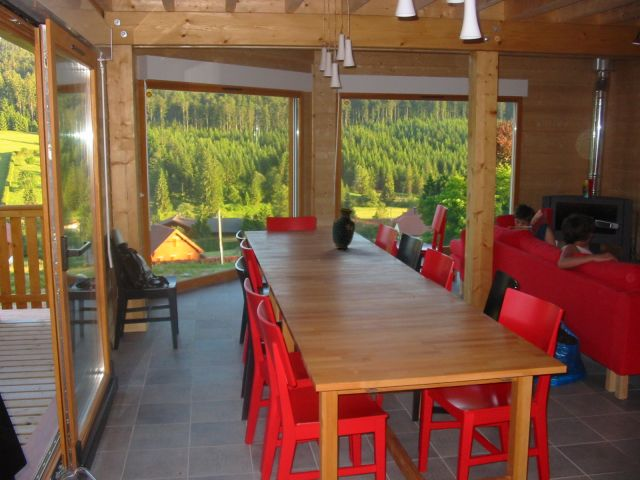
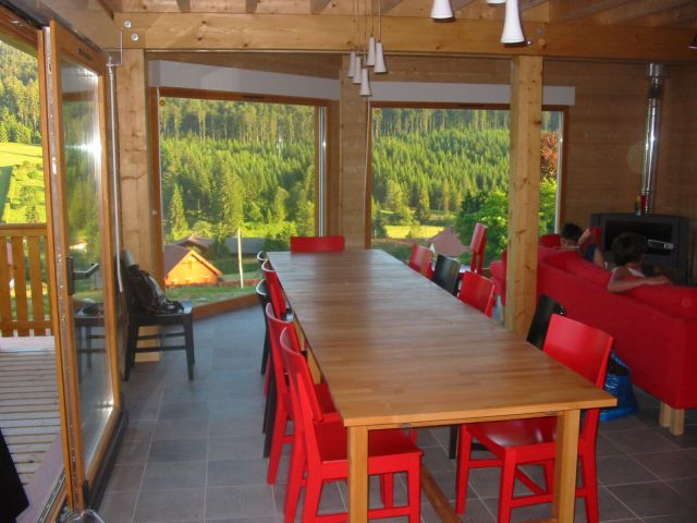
- vase [331,207,356,250]
